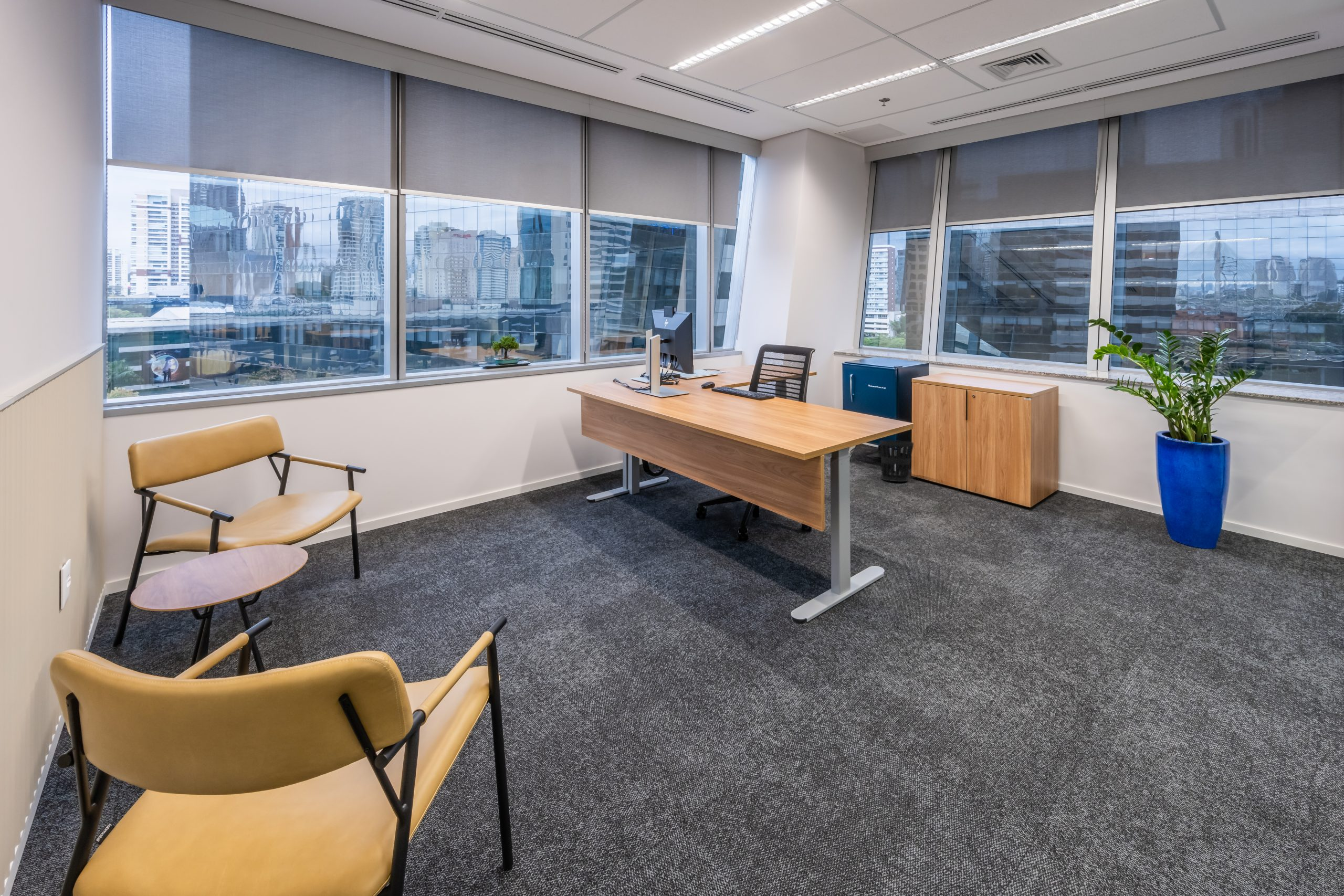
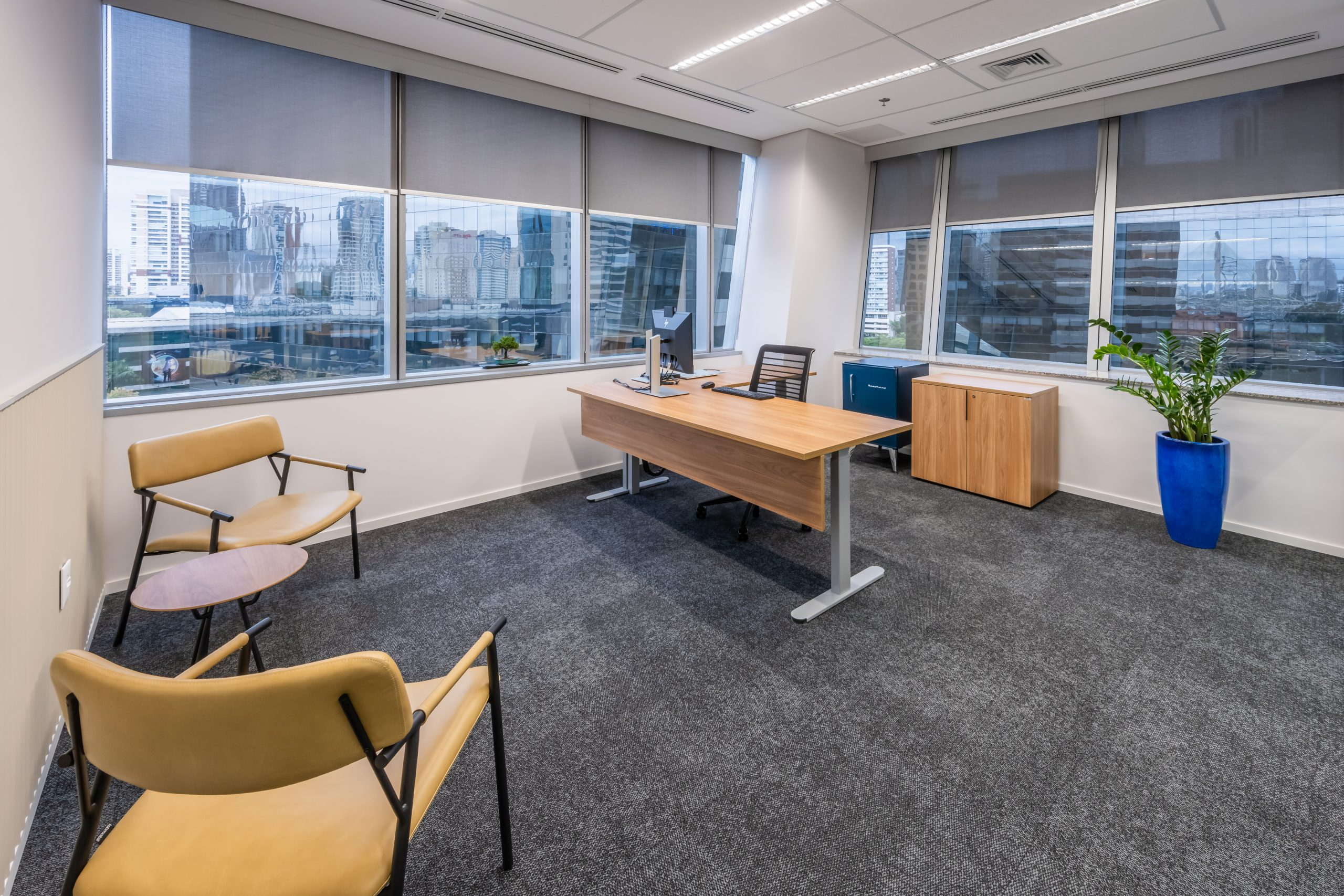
- wastebasket [879,440,915,482]
